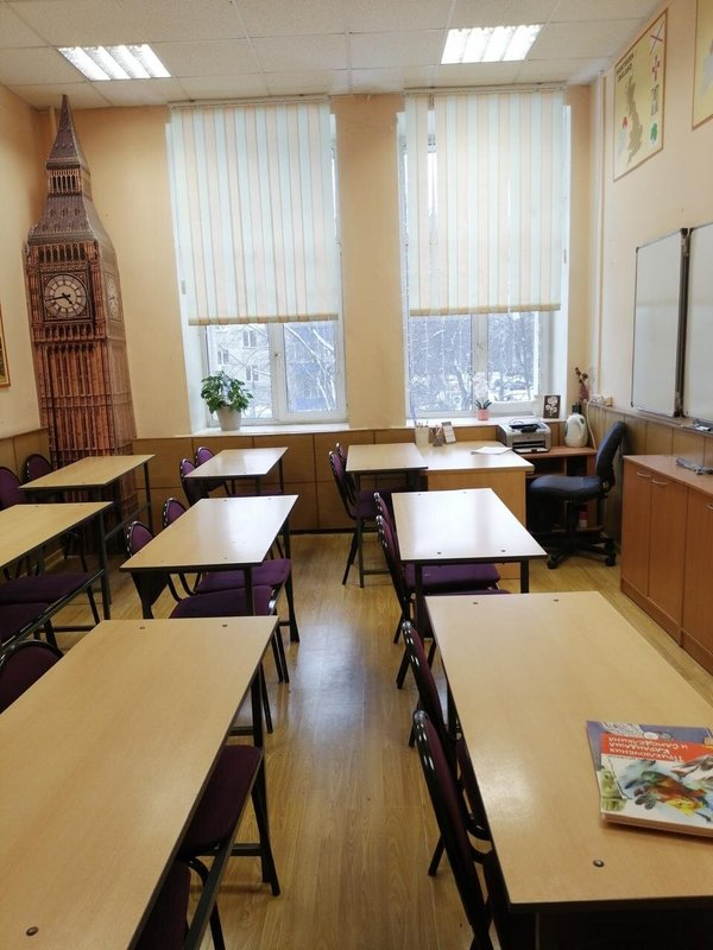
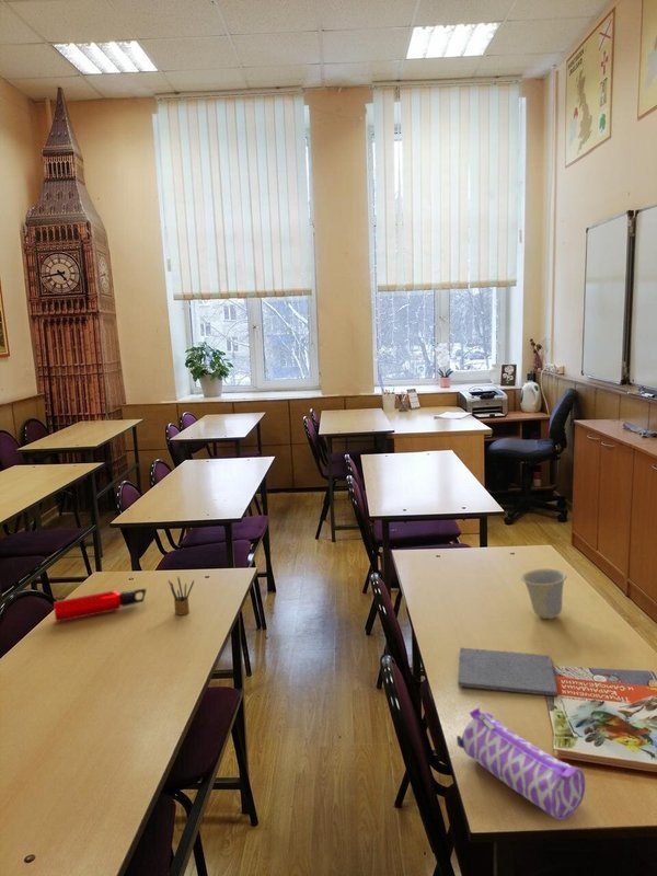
+ cup [520,568,568,620]
+ notepad [457,646,558,698]
+ pencil case [456,706,586,821]
+ water bottle [53,588,148,623]
+ pencil box [168,576,195,616]
